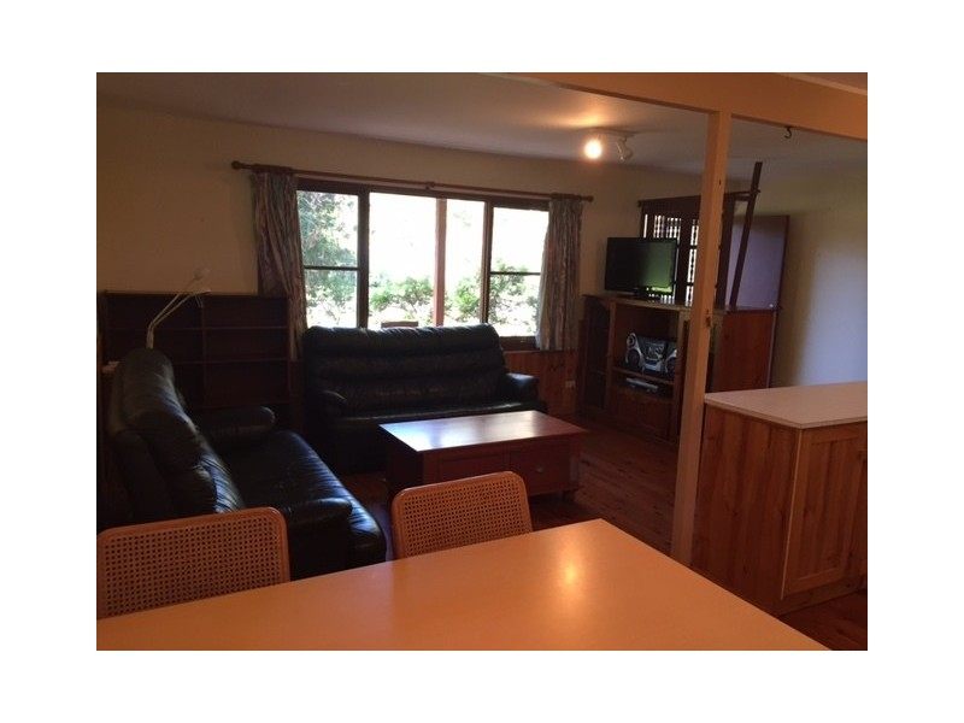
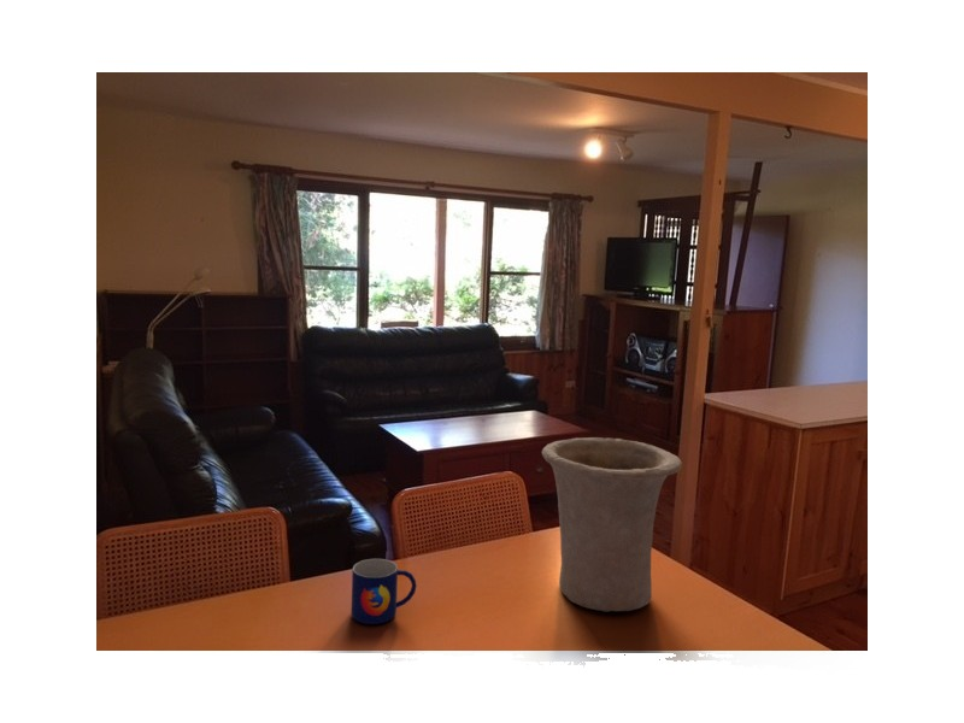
+ vase [541,436,683,612]
+ mug [351,558,418,625]
